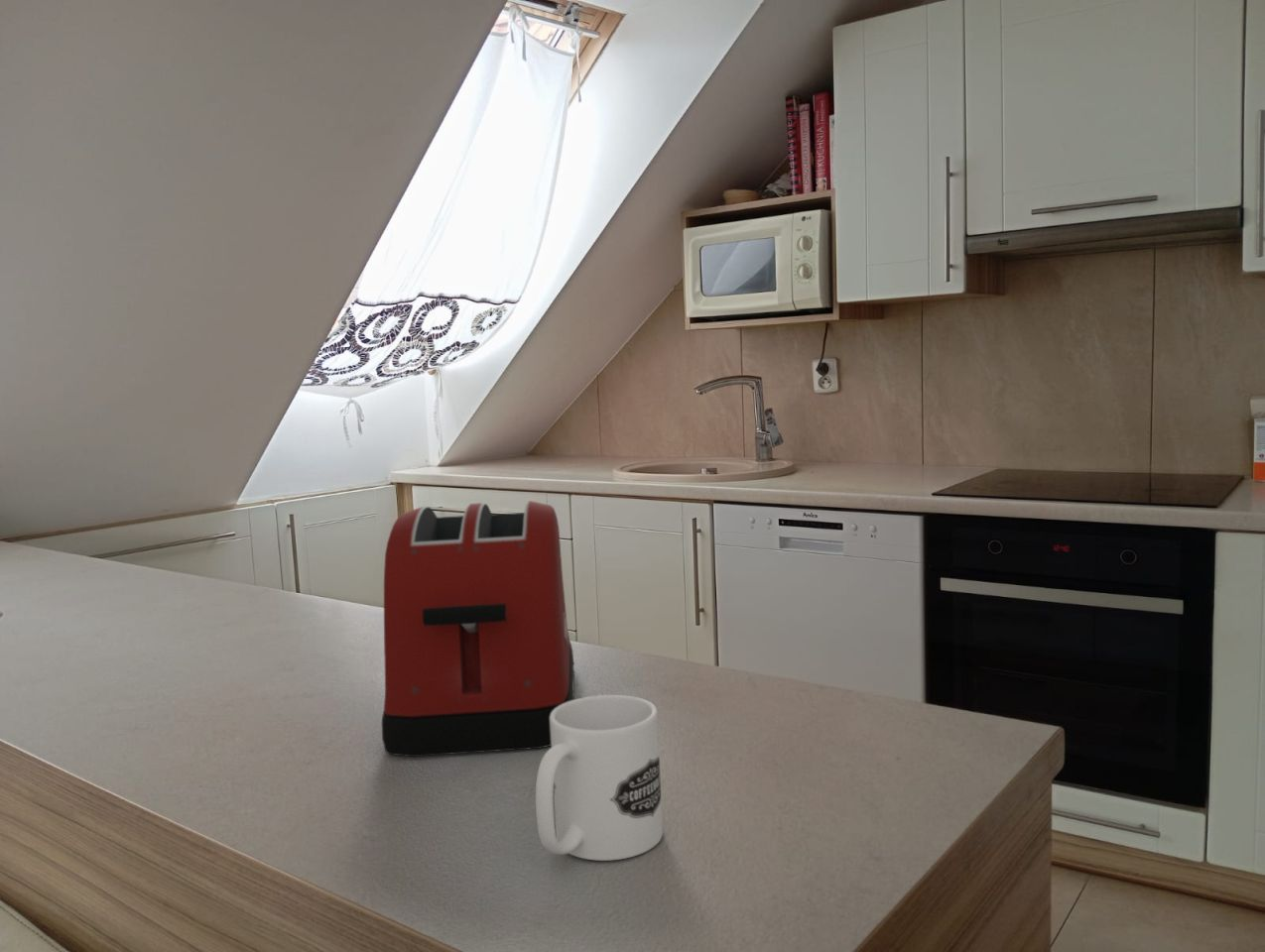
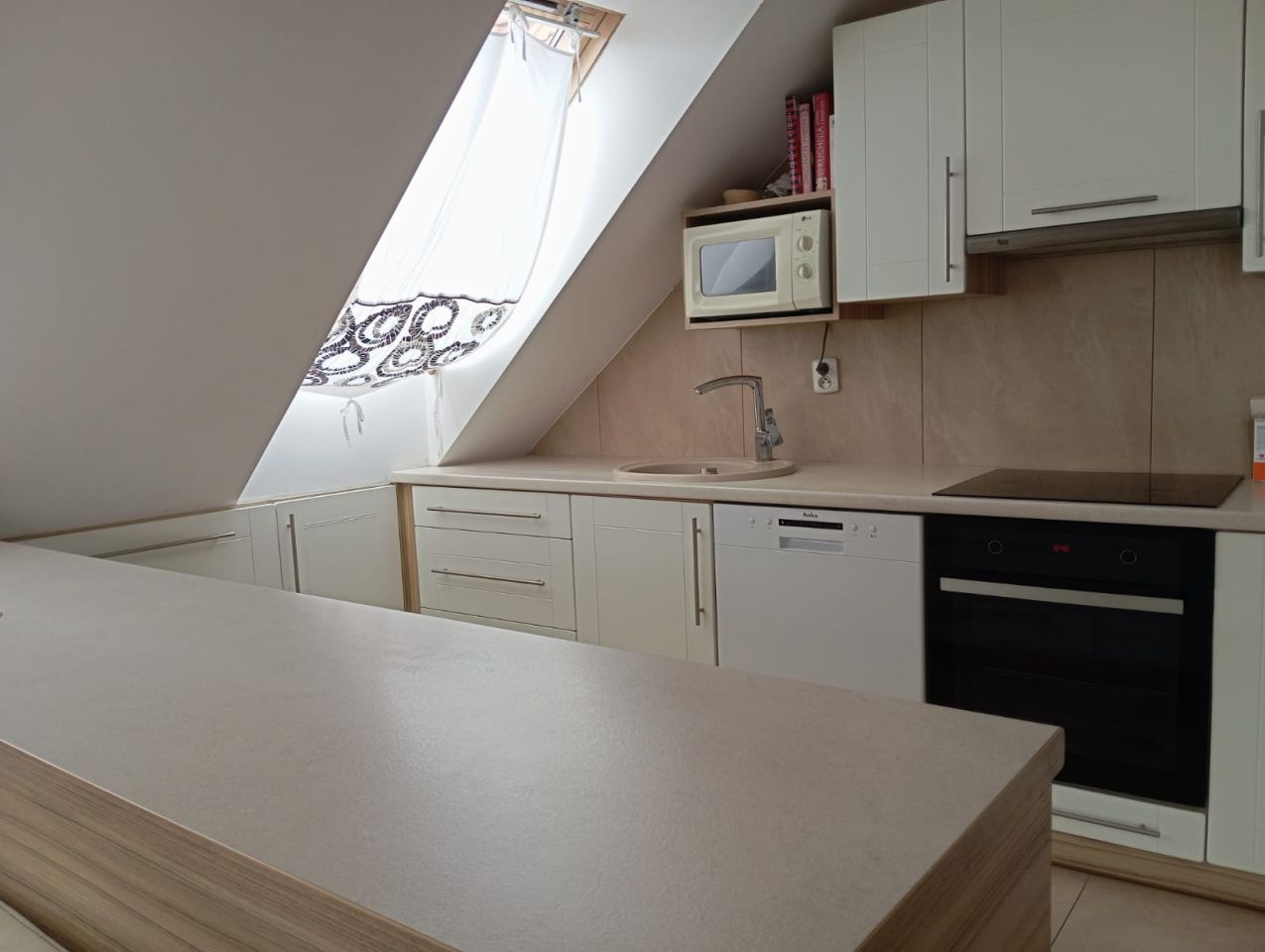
- mug [535,694,664,862]
- toaster [381,500,575,758]
